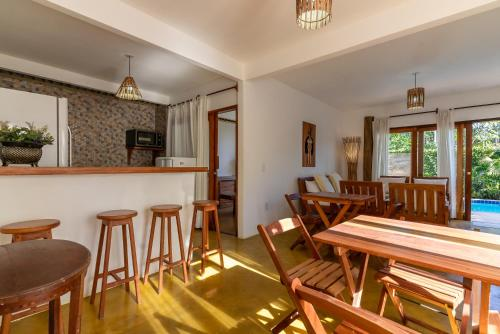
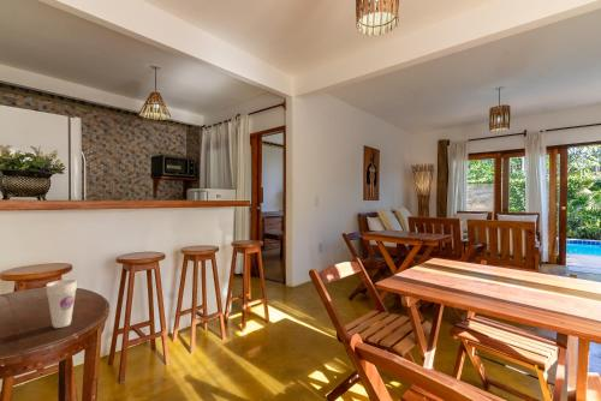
+ cup [44,279,78,329]
